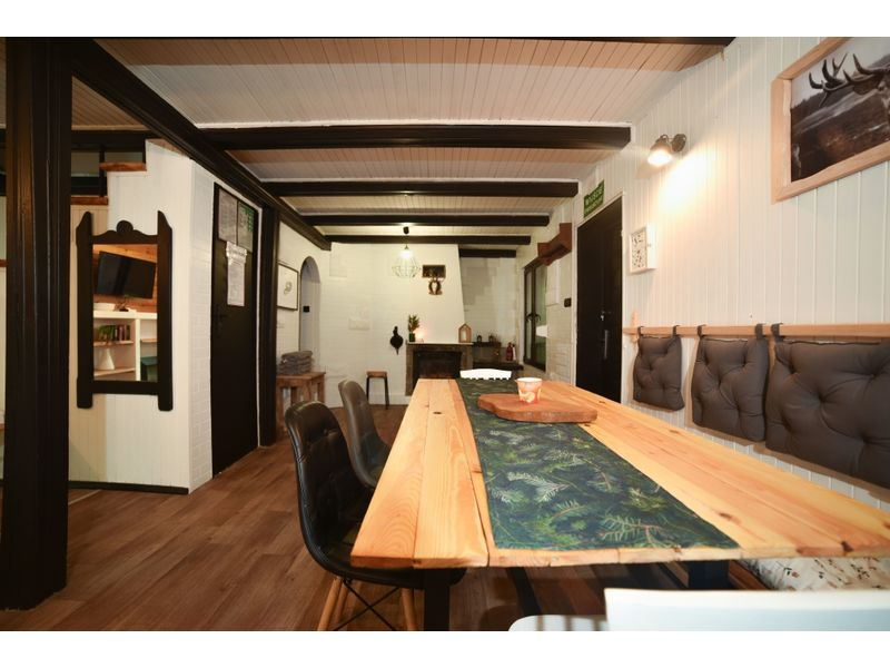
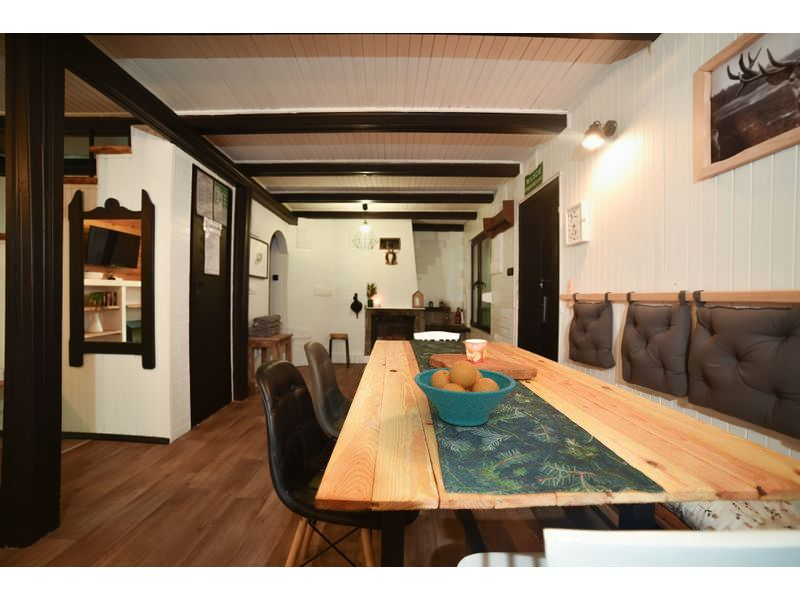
+ fruit bowl [413,359,517,427]
